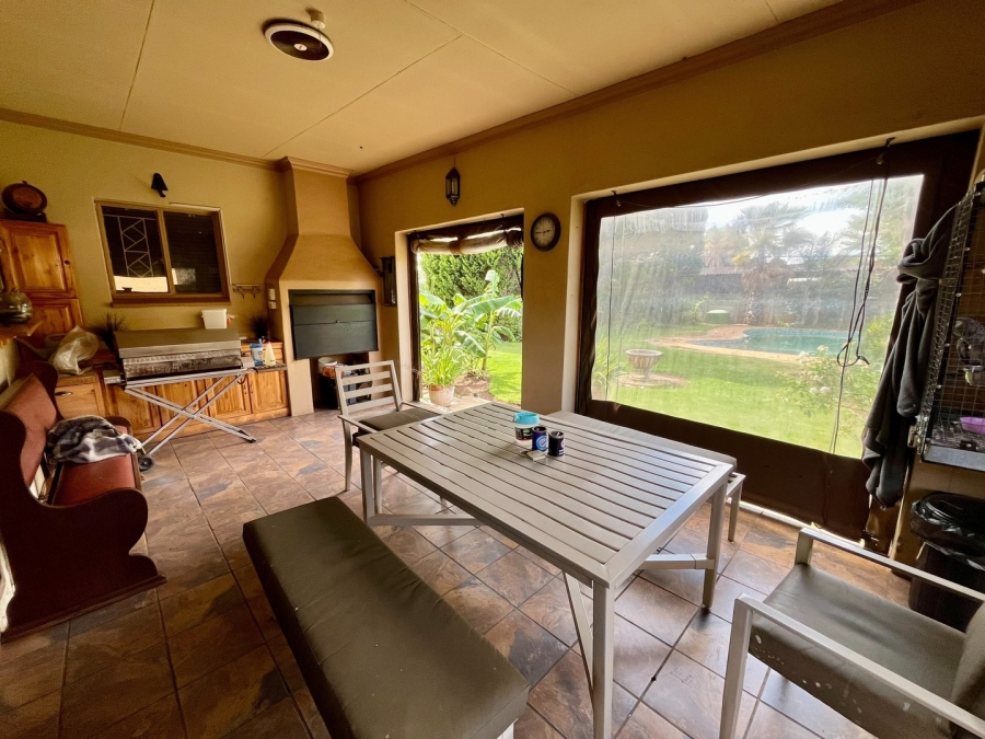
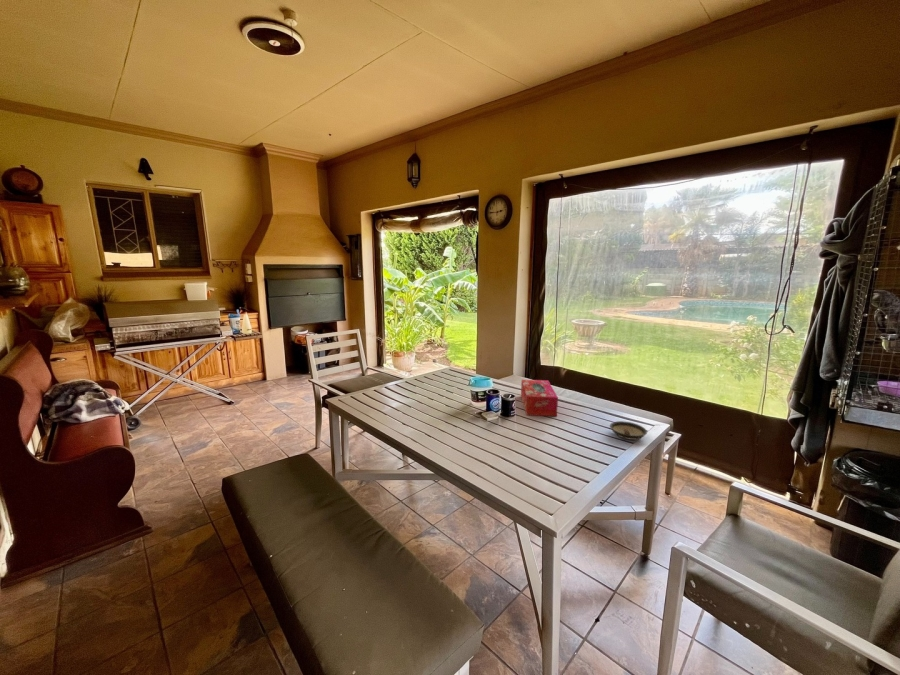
+ tissue box [520,379,559,417]
+ saucer [609,420,648,441]
